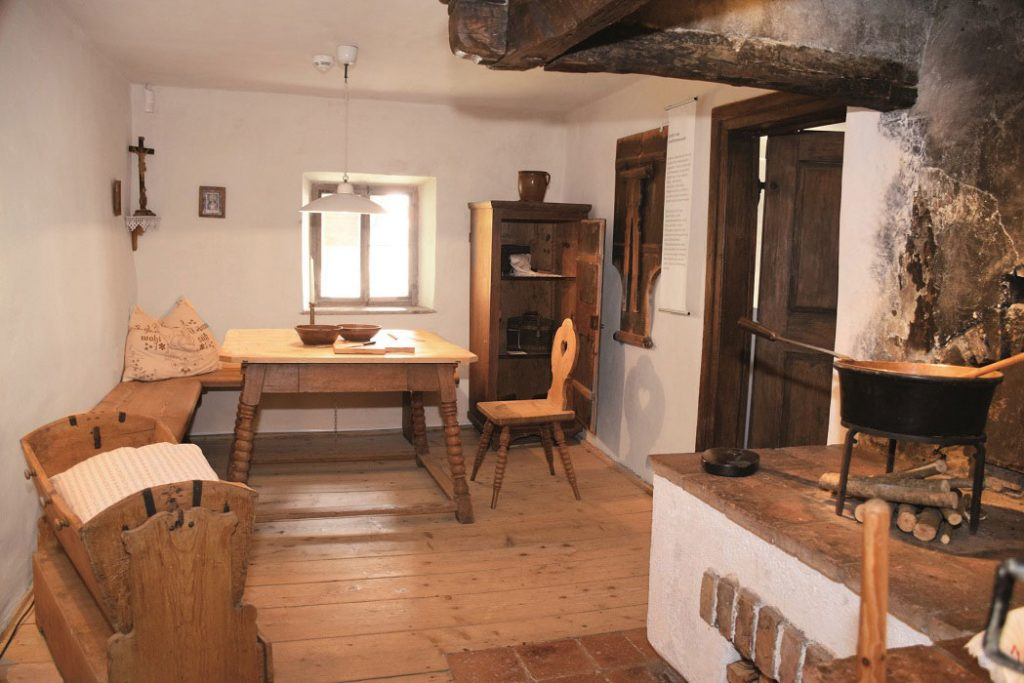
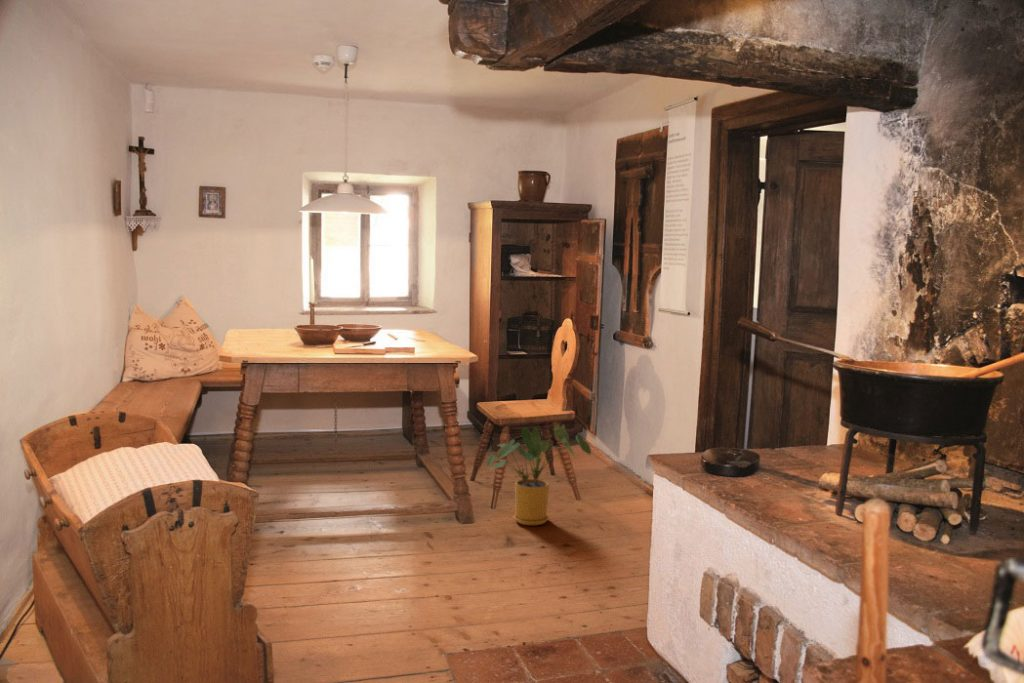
+ house plant [486,423,592,526]
